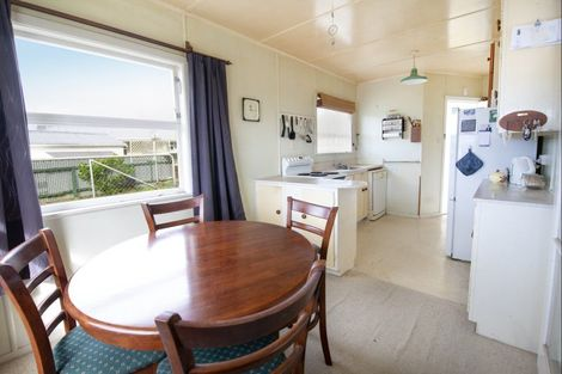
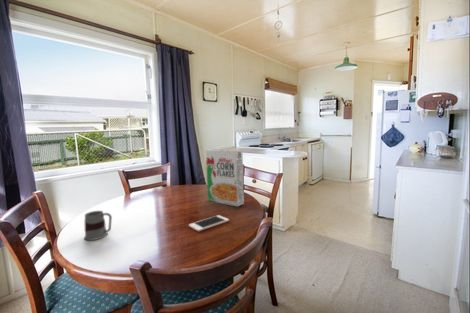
+ cell phone [188,214,230,232]
+ cereal box [205,149,245,208]
+ mug [83,210,113,241]
